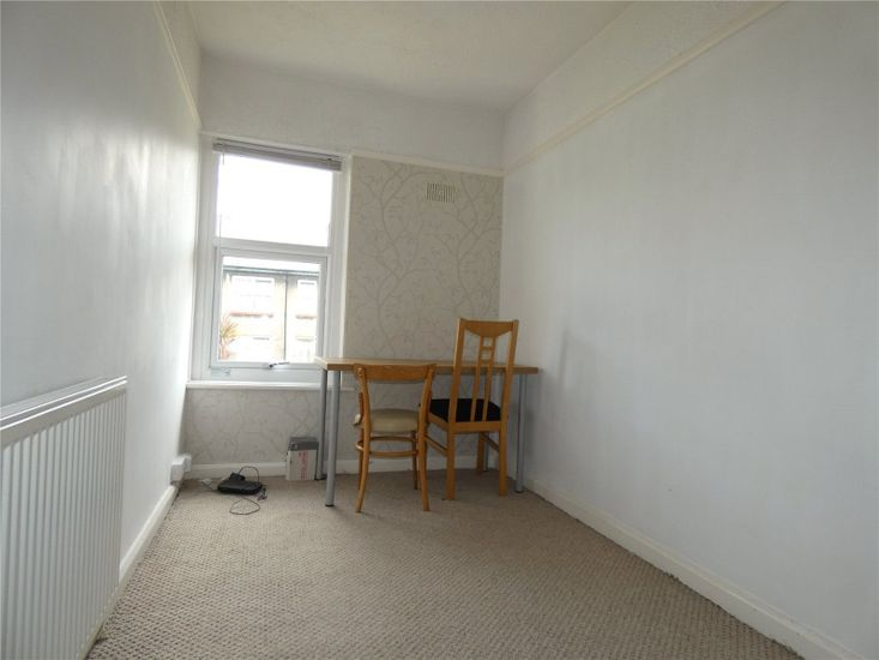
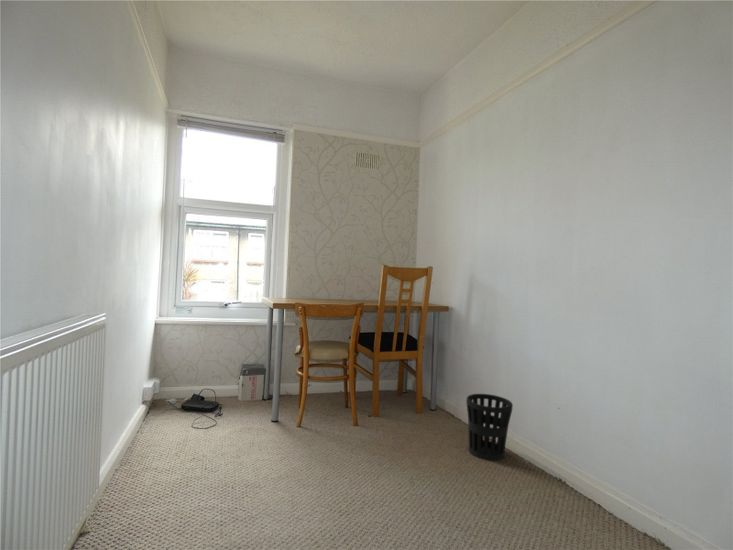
+ wastebasket [465,393,514,462]
